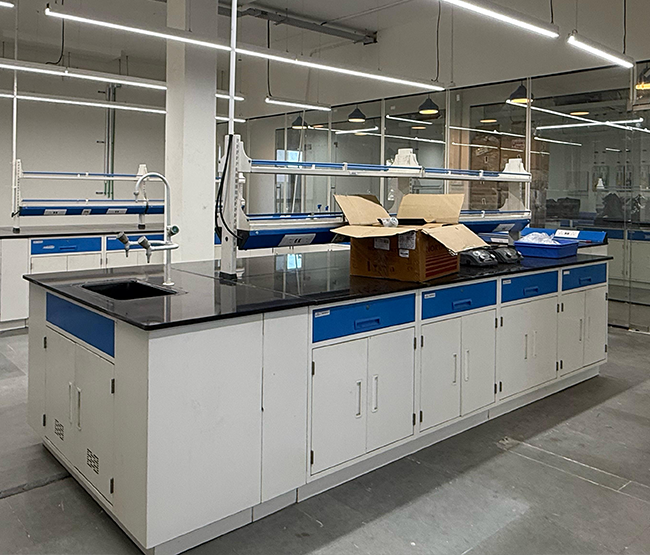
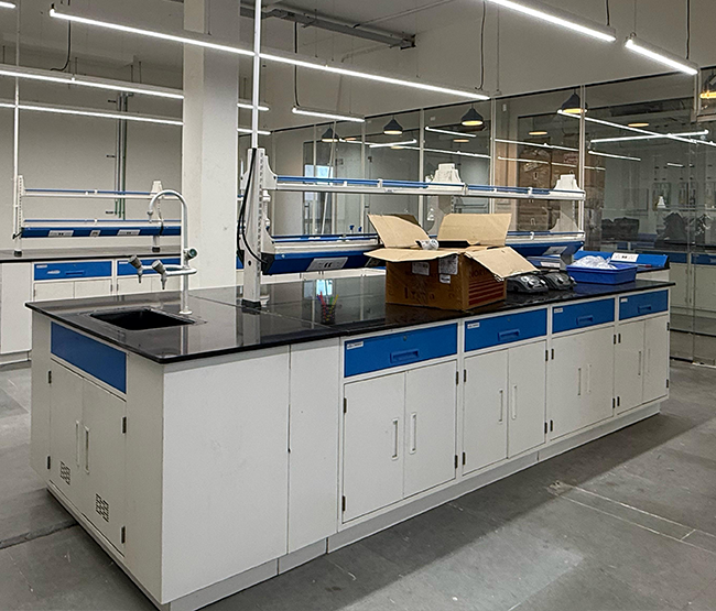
+ pen holder [315,291,339,325]
